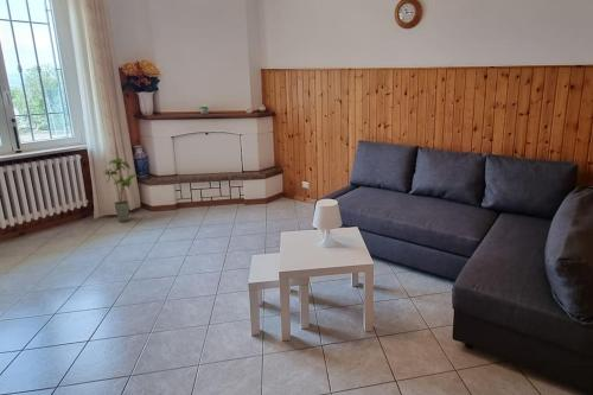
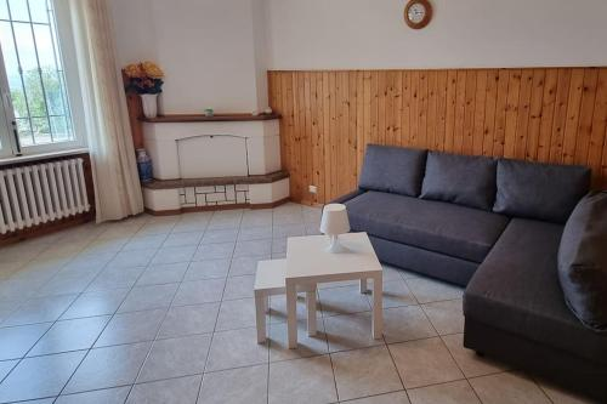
- house plant [102,158,141,223]
